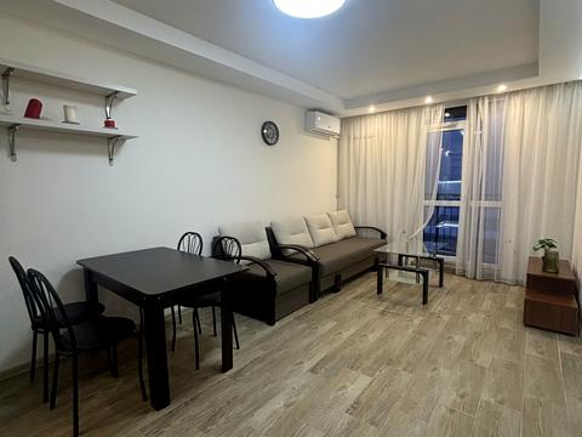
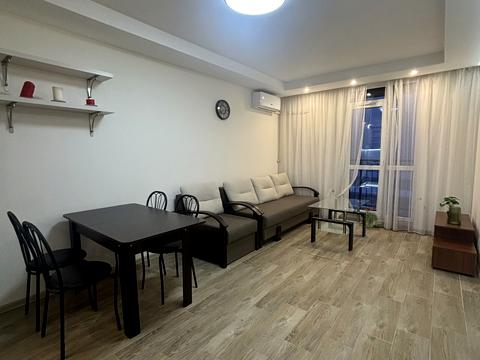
+ potted plant [363,207,382,228]
